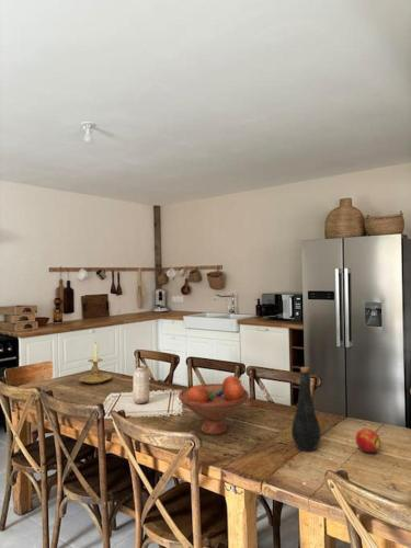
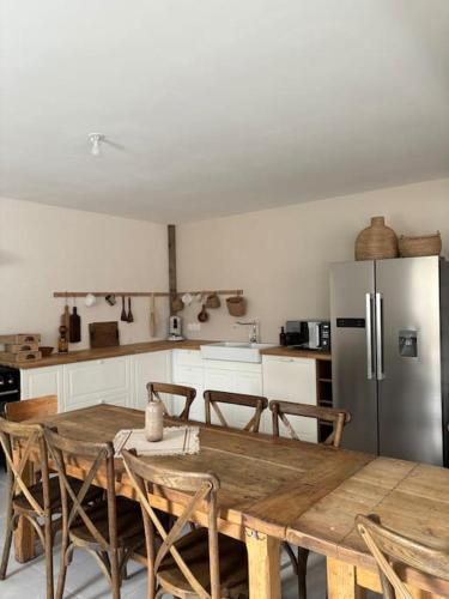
- bottle [290,366,321,453]
- apple [355,427,381,454]
- candle holder [78,343,113,385]
- fruit bowl [178,375,250,436]
